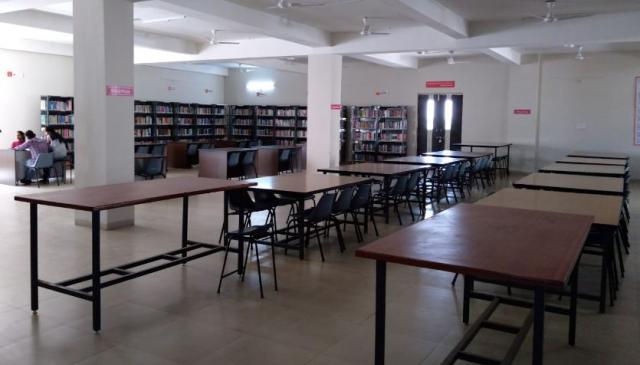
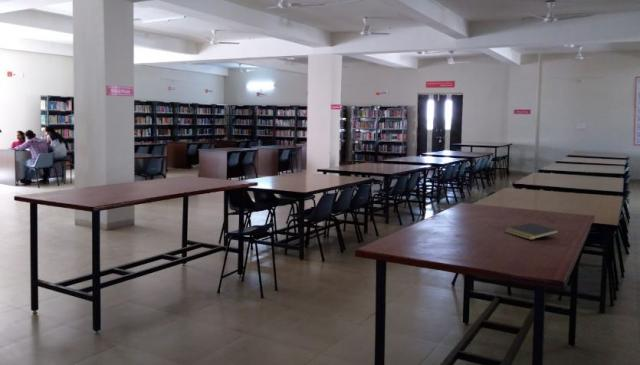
+ notepad [503,222,560,241]
